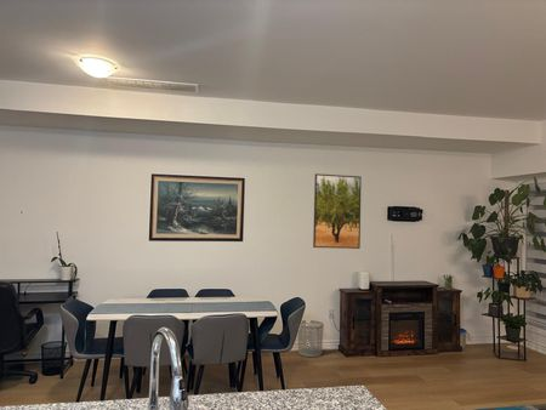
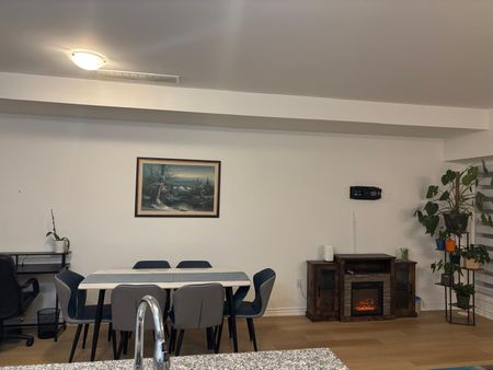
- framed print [312,172,363,250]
- waste bin [297,319,325,358]
